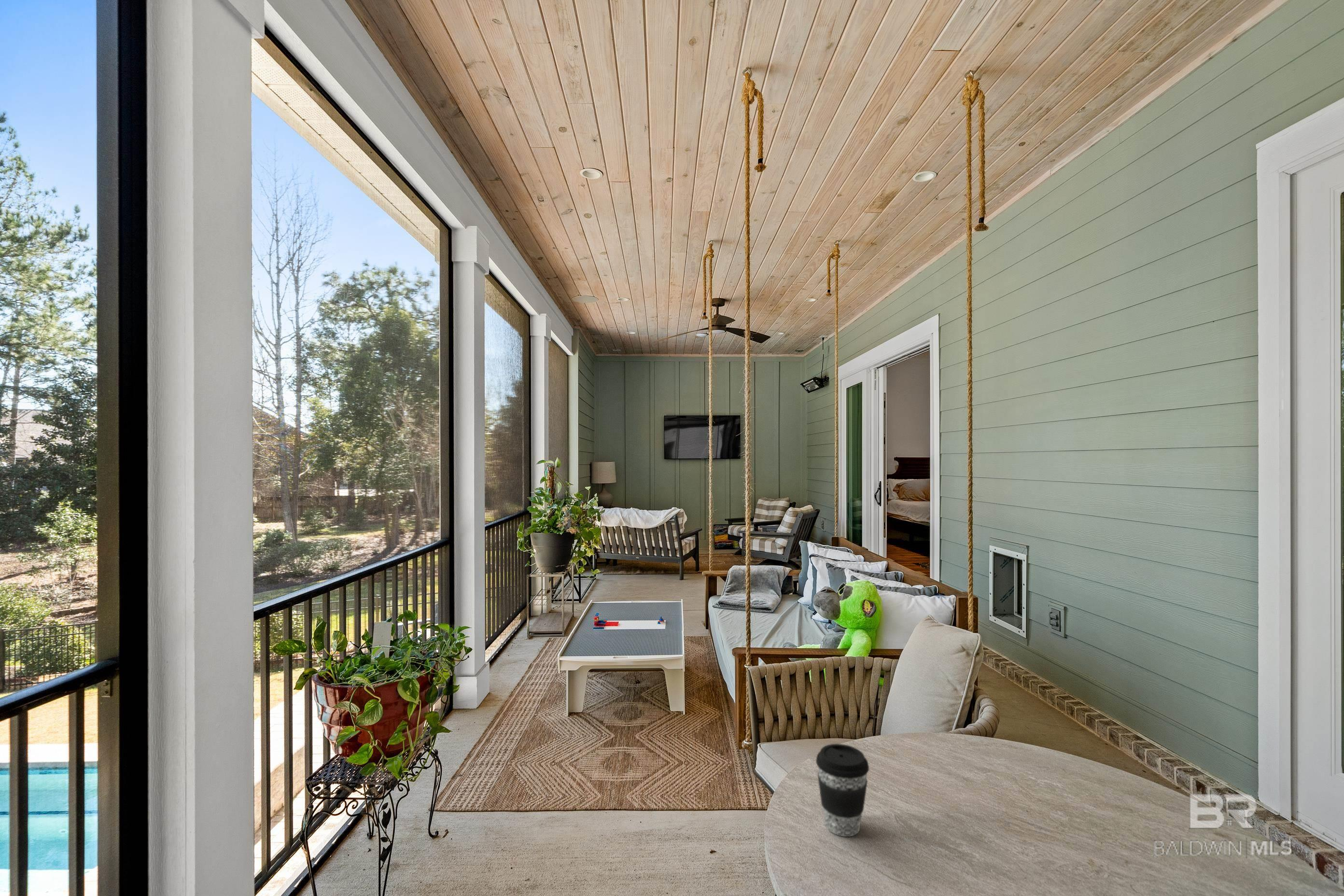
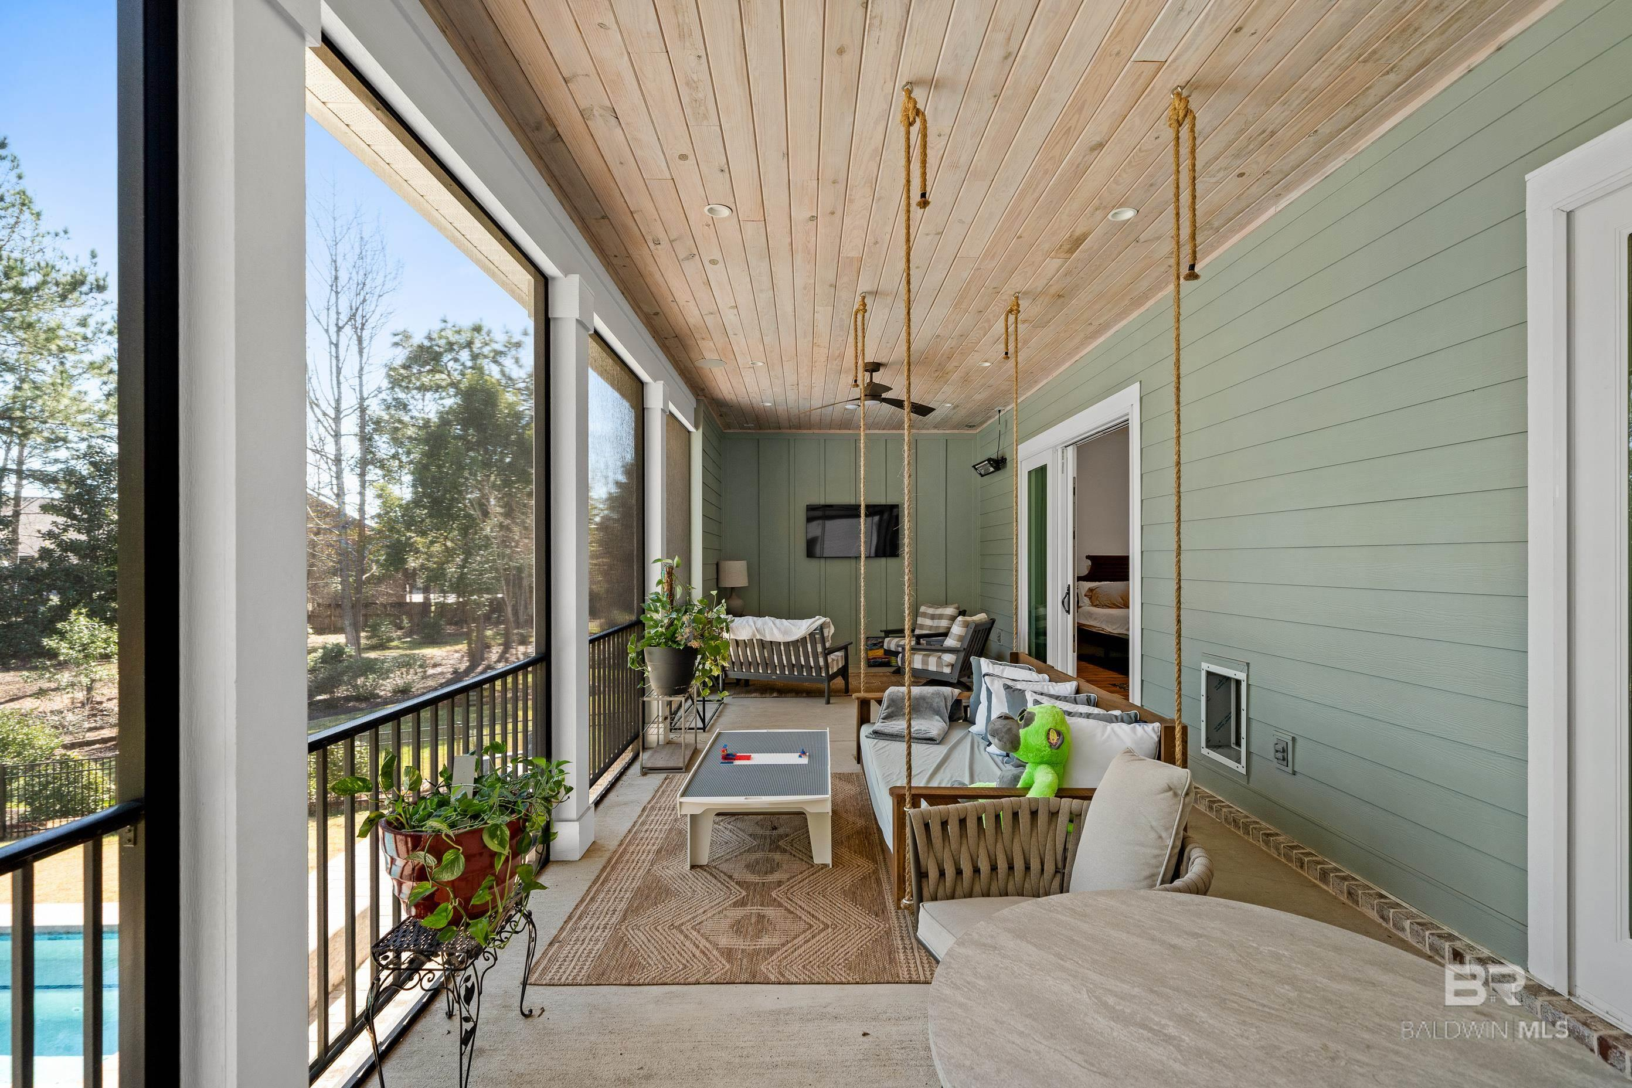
- coffee cup [815,743,869,837]
